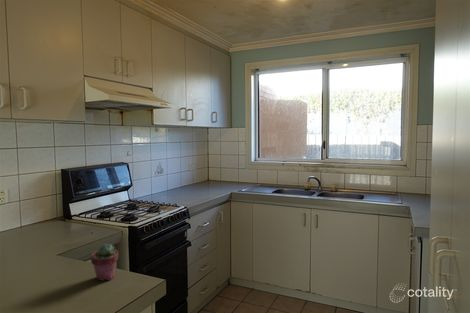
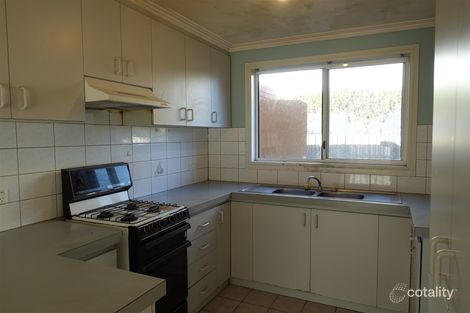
- potted succulent [90,243,119,282]
